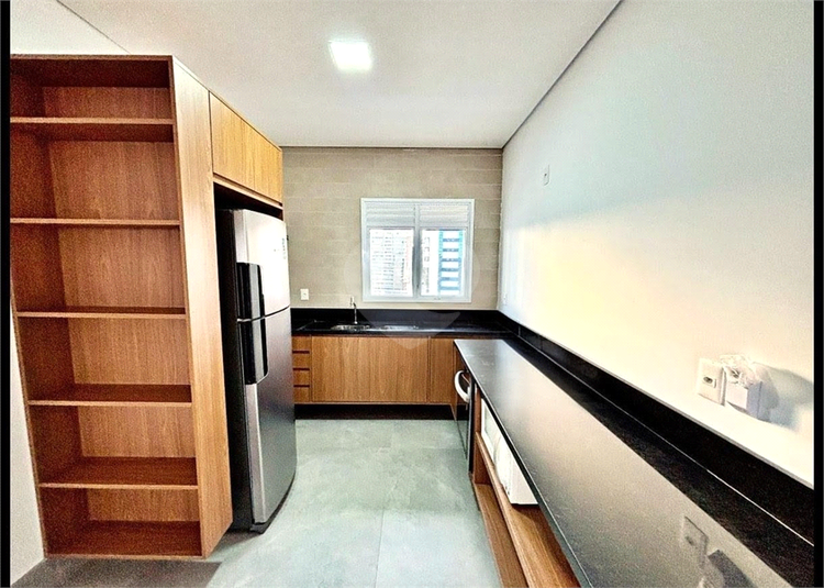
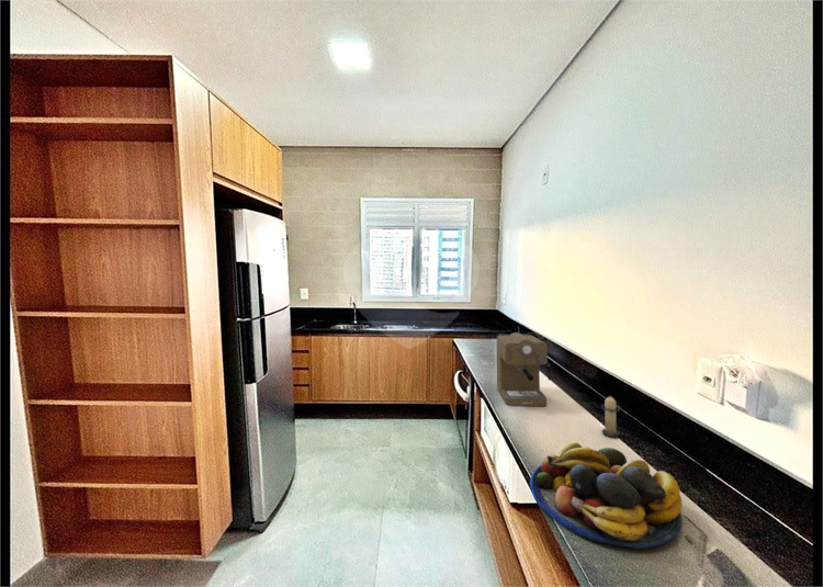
+ fruit bowl [529,441,684,550]
+ candle [600,396,621,438]
+ coffee maker [496,331,552,407]
